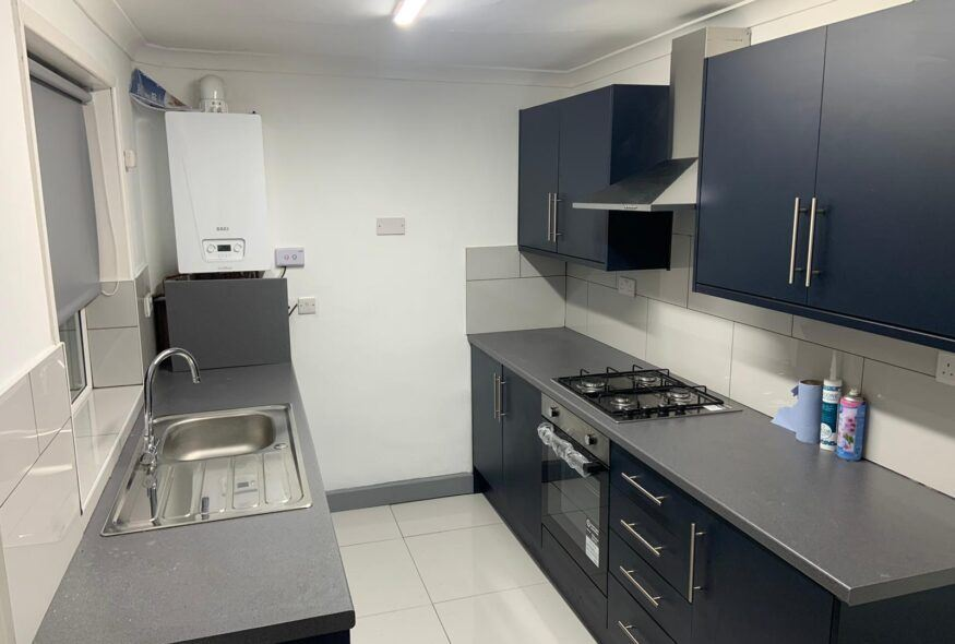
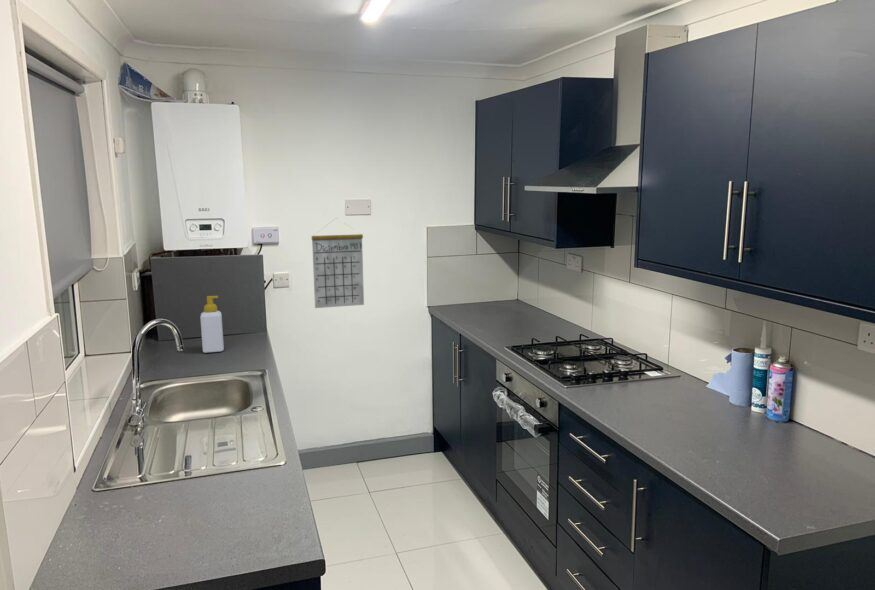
+ calendar [311,217,365,309]
+ soap bottle [199,295,225,354]
